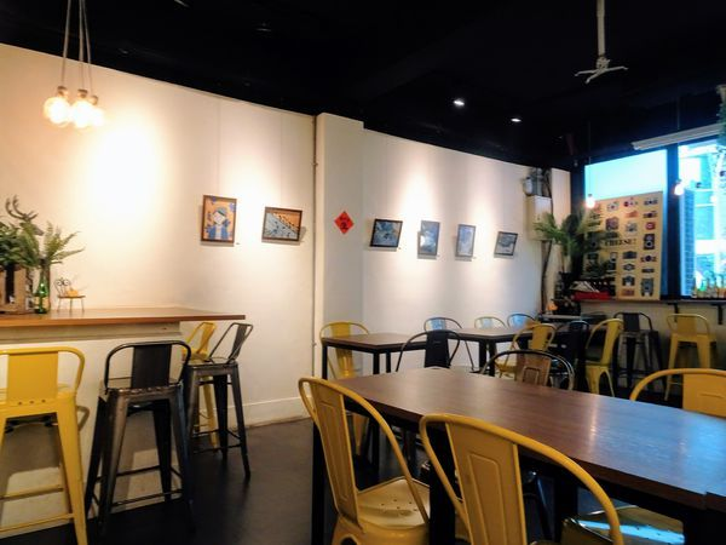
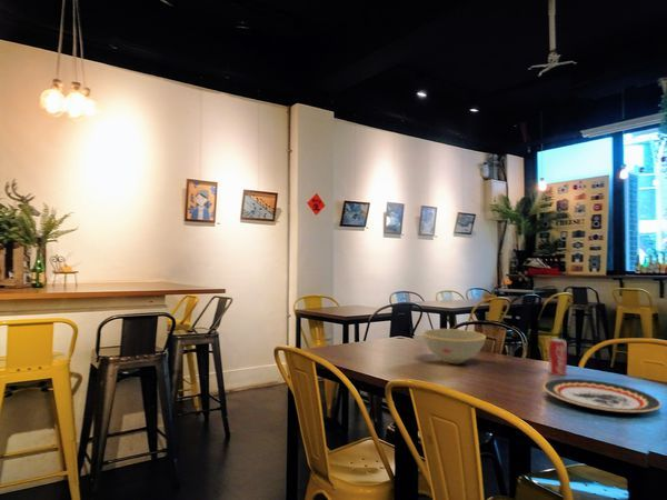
+ beverage can [548,338,568,377]
+ plate [542,378,663,413]
+ bowl [421,328,487,364]
